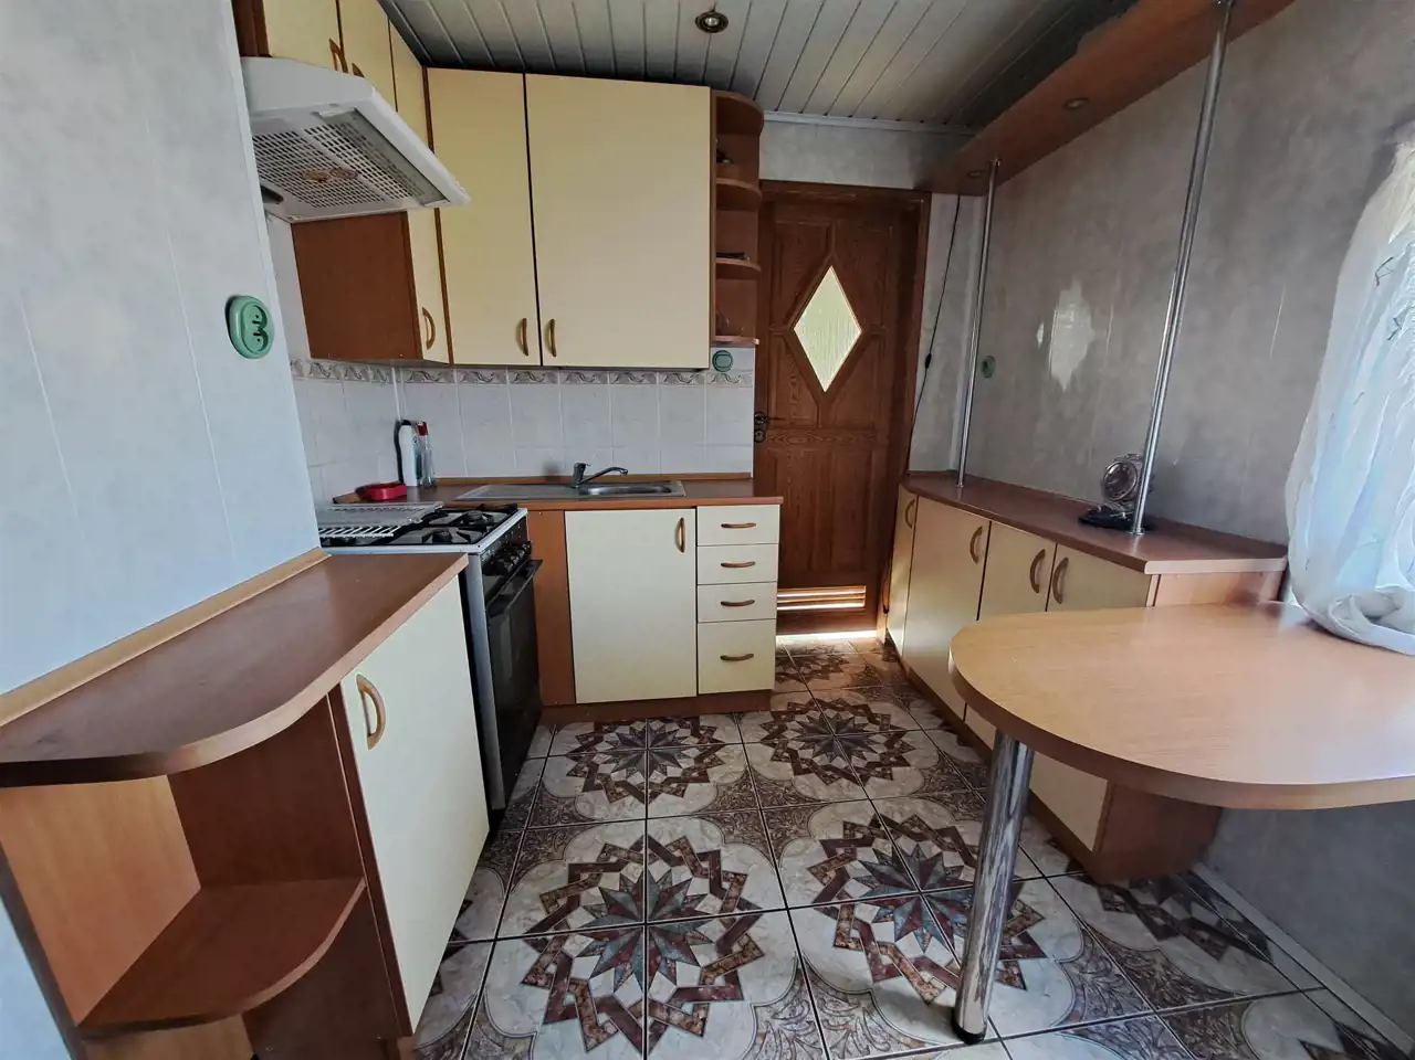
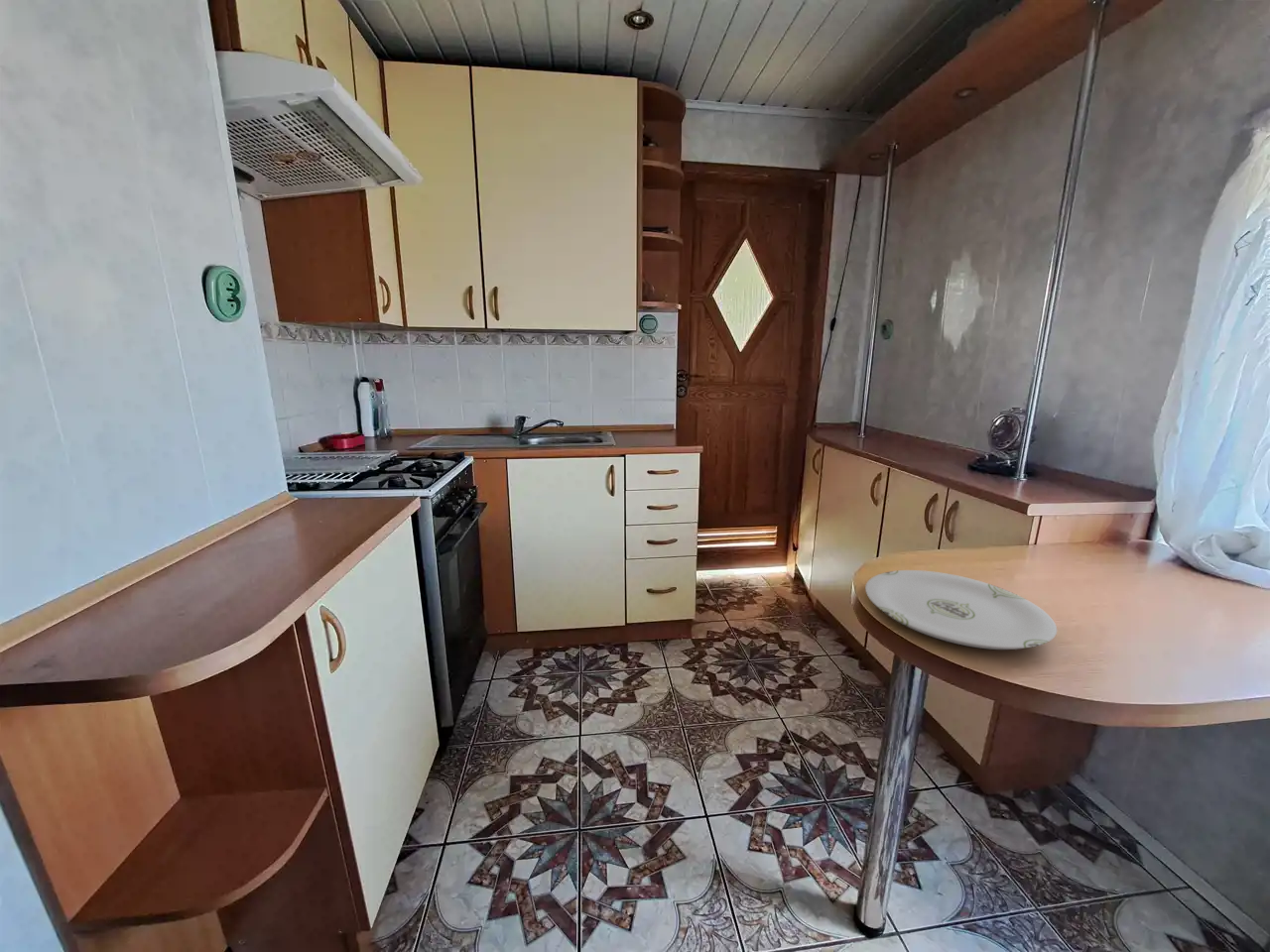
+ plate [864,569,1058,651]
